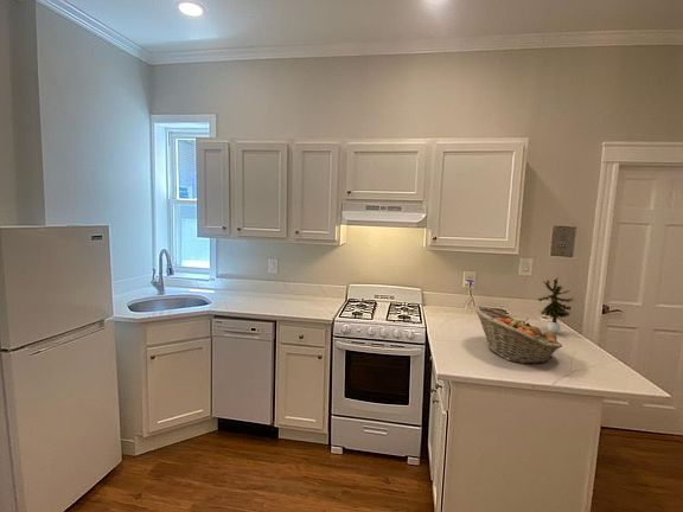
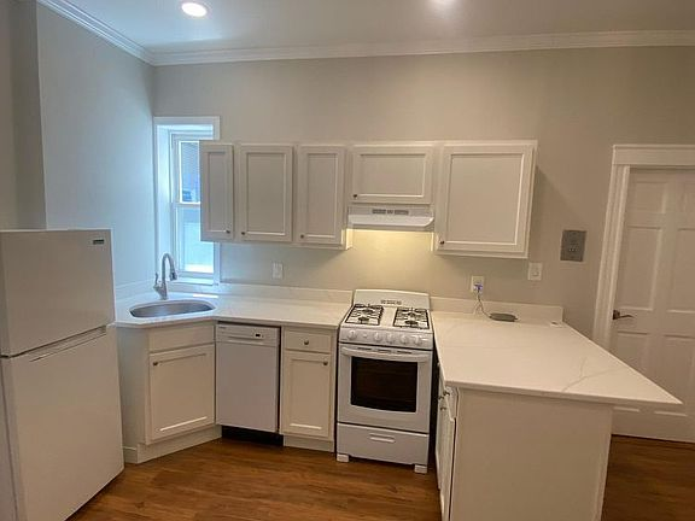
- fruit basket [473,306,563,365]
- potted plant [535,276,576,334]
